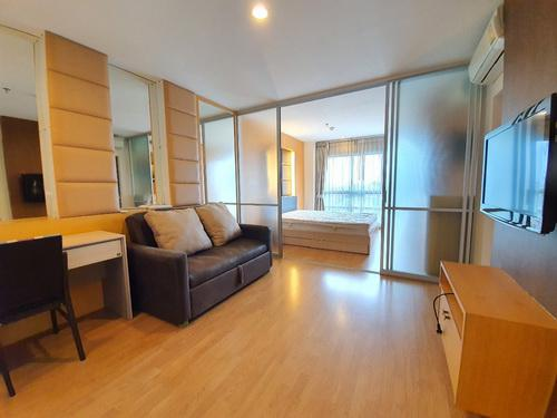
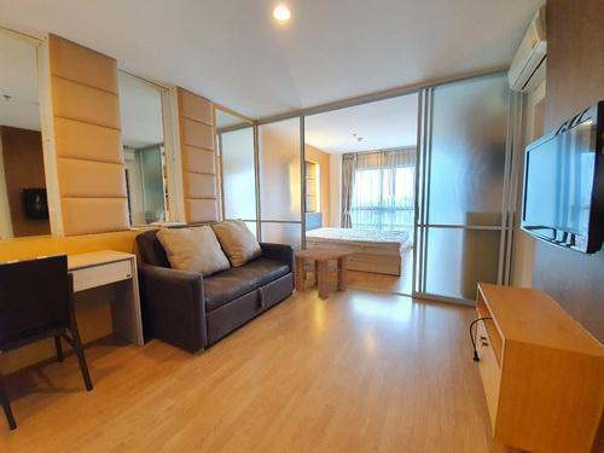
+ coffee table [294,246,354,301]
